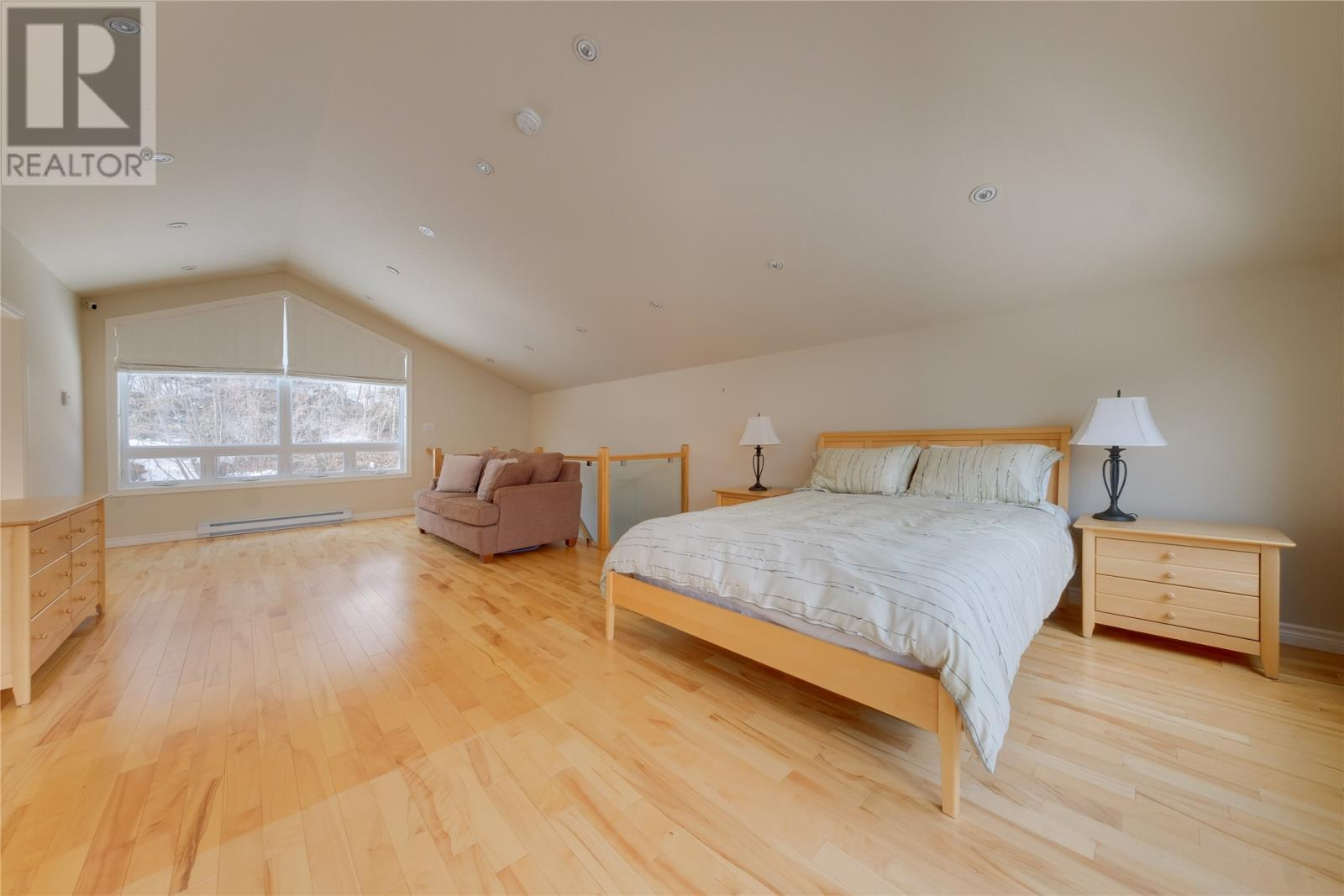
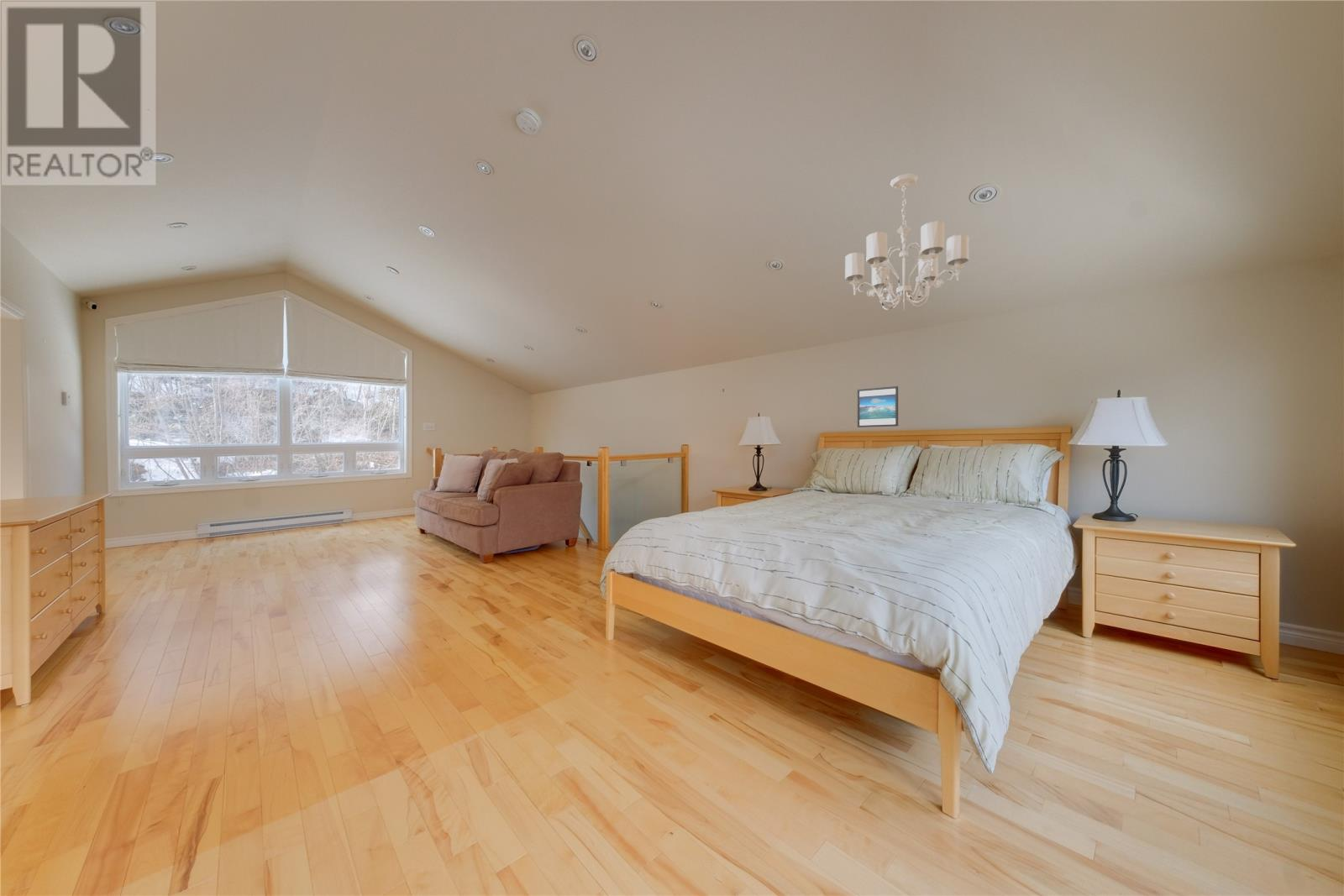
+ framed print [857,385,899,428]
+ chandelier [844,173,970,311]
